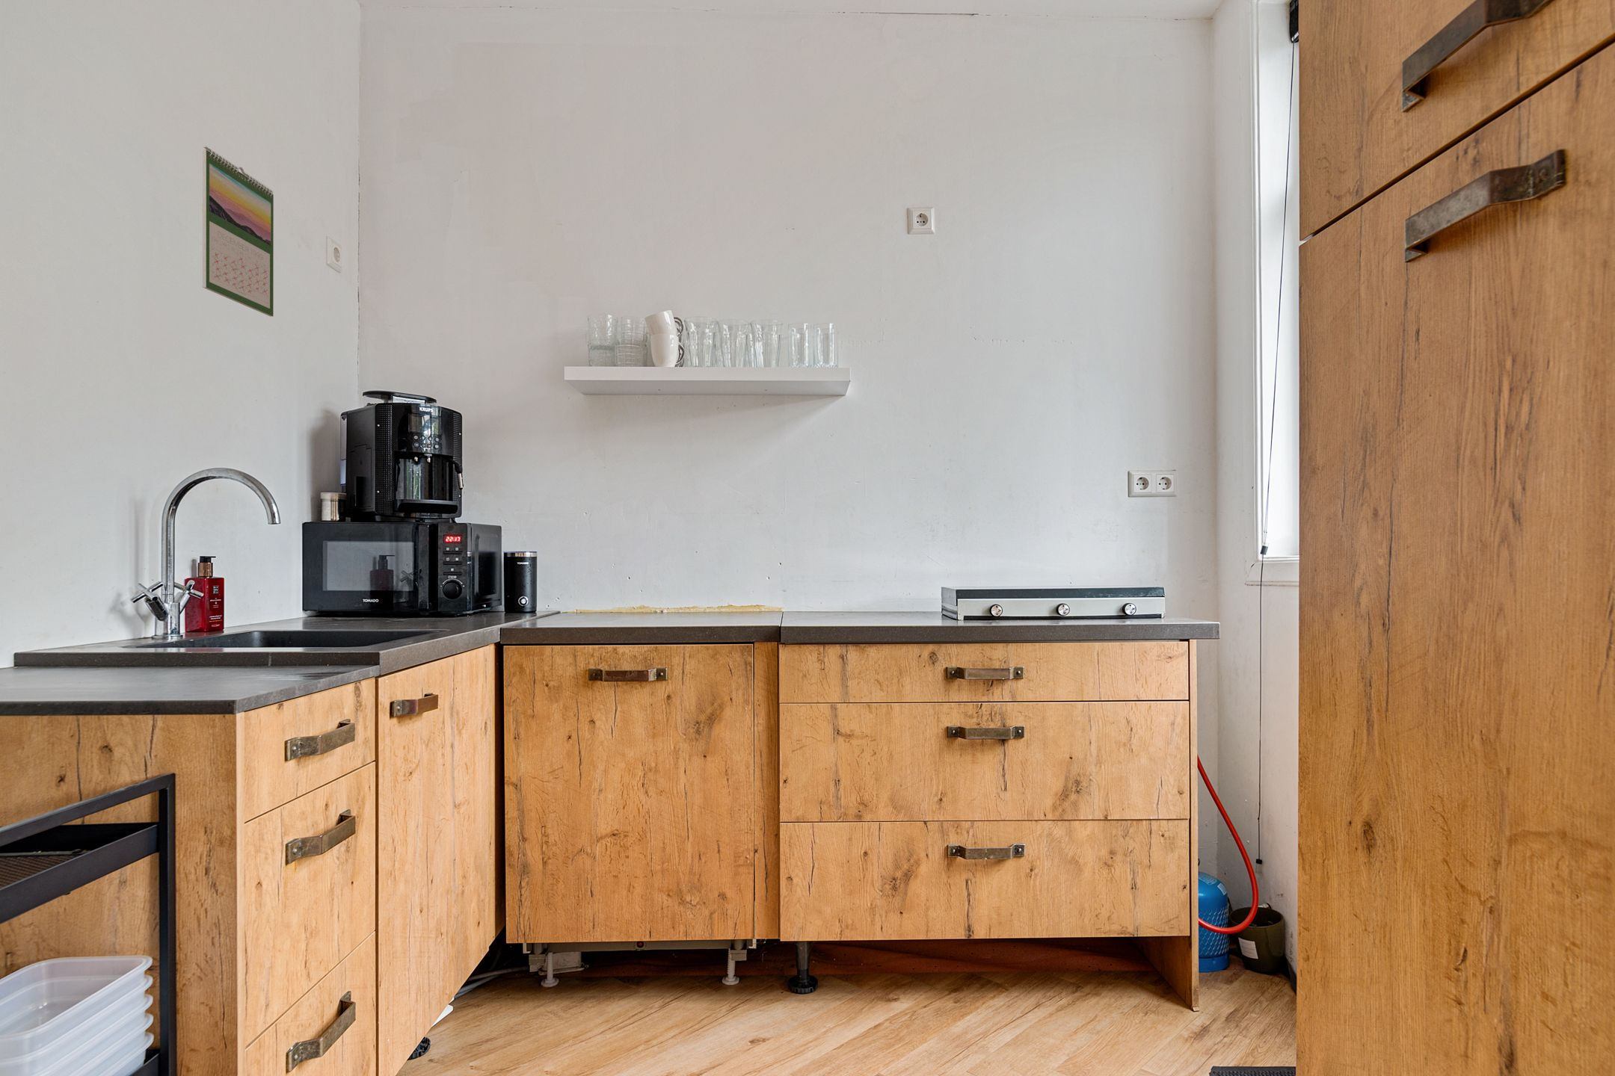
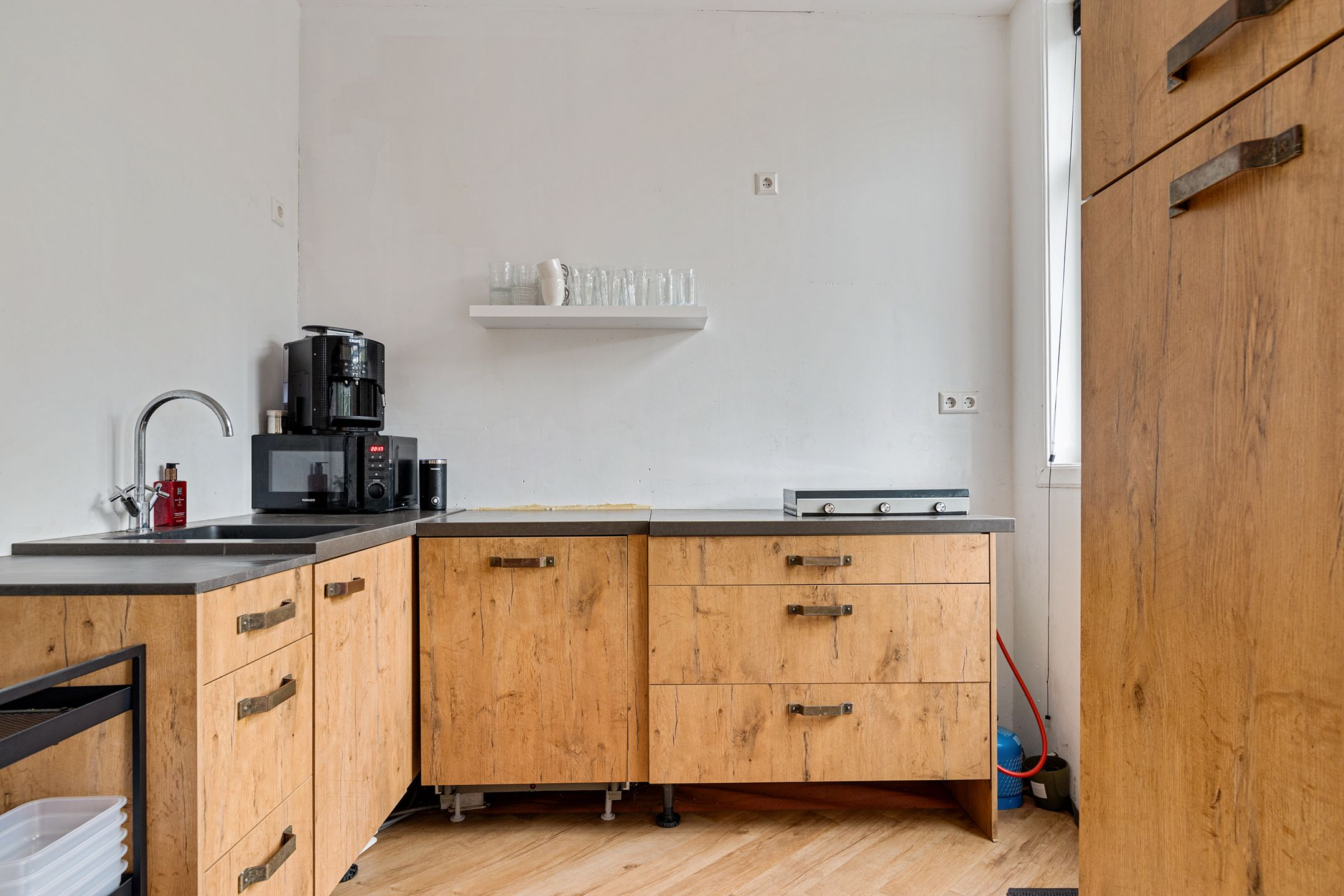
- calendar [202,145,274,317]
